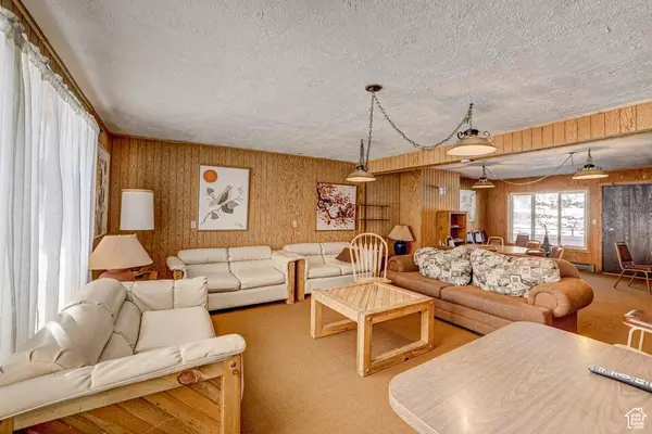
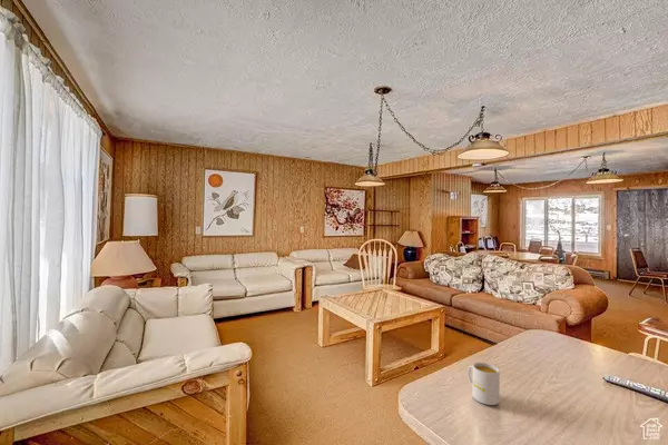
+ mug [466,362,501,406]
